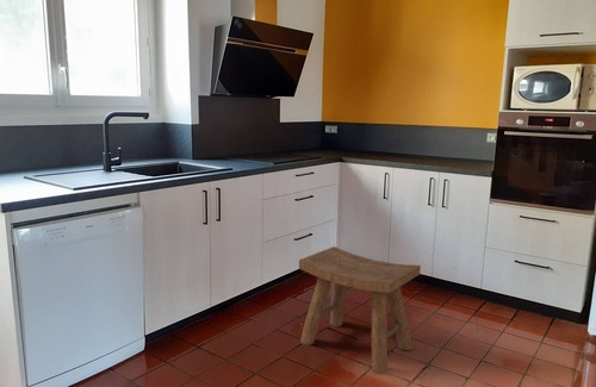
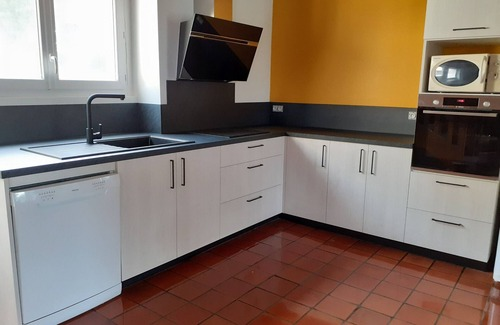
- stool [298,245,422,374]
